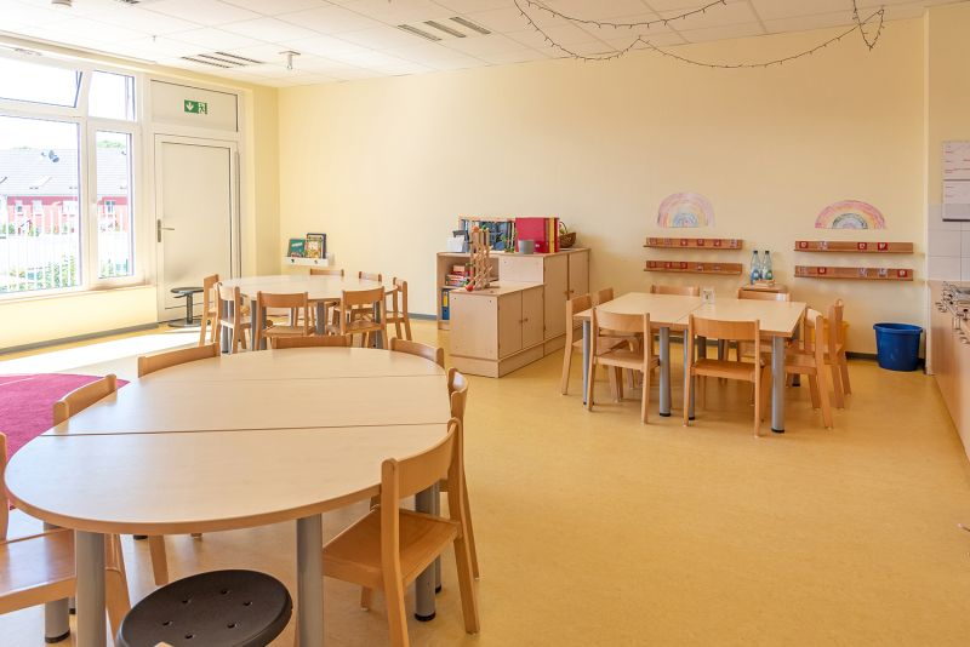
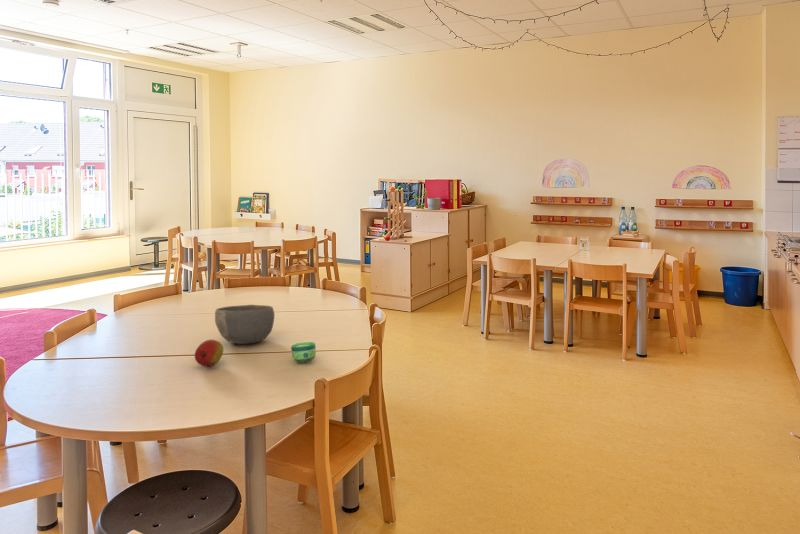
+ cup [290,341,317,364]
+ bowl [214,304,276,345]
+ fruit [194,339,224,368]
